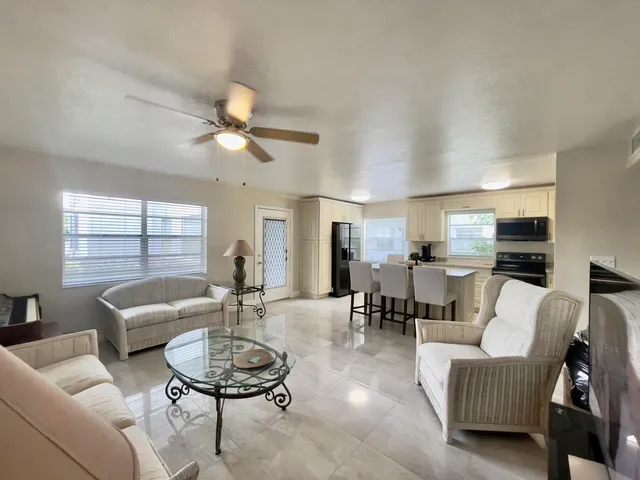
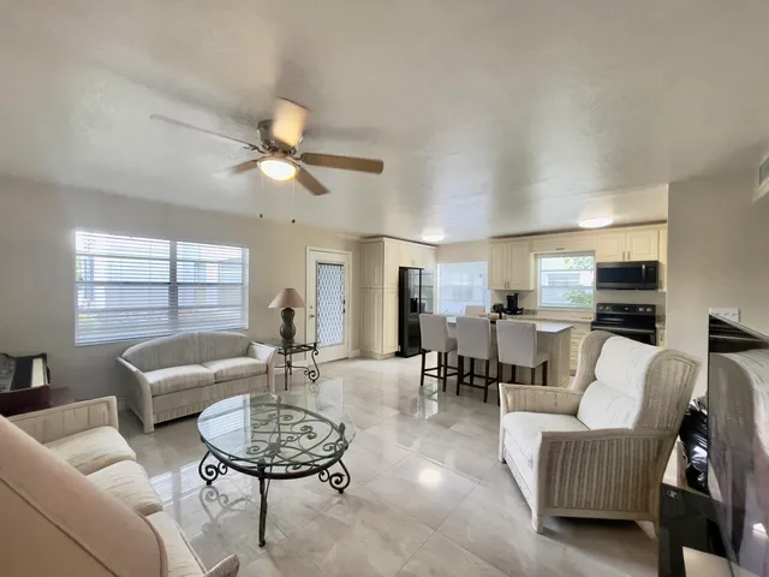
- decorative bowl [232,348,276,369]
